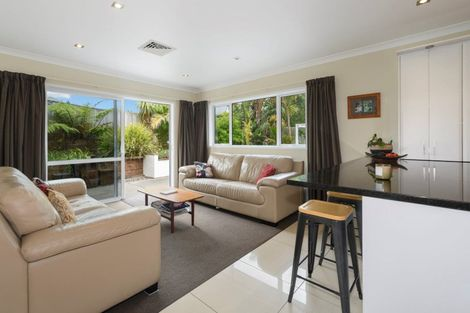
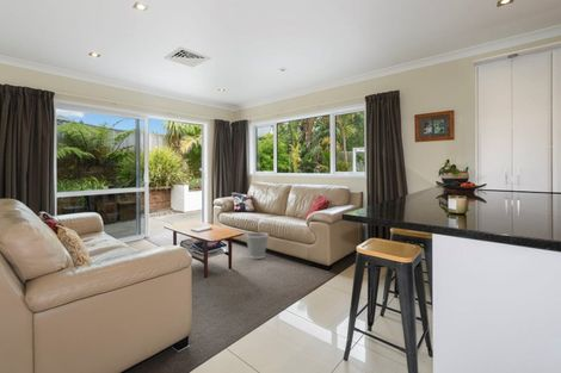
+ wastebasket [245,231,270,260]
